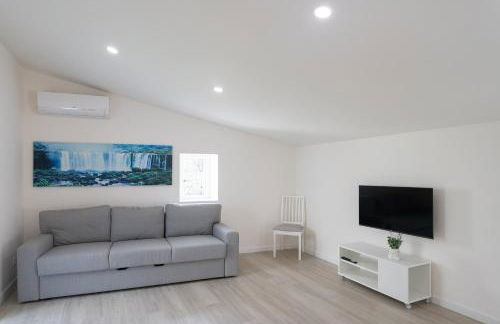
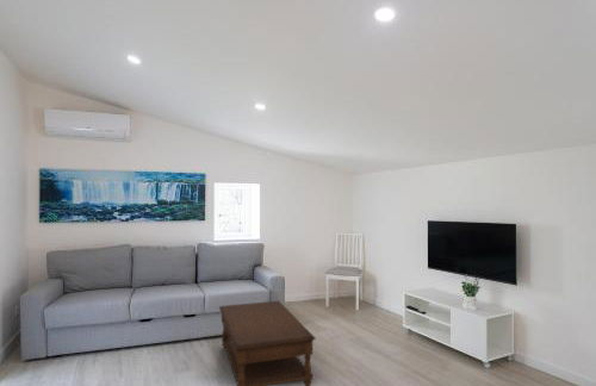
+ coffee table [218,300,317,386]
